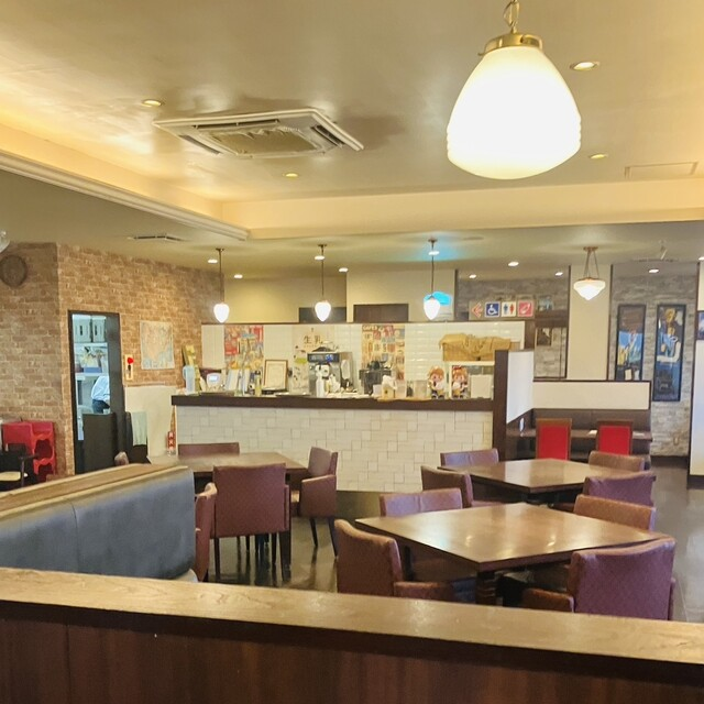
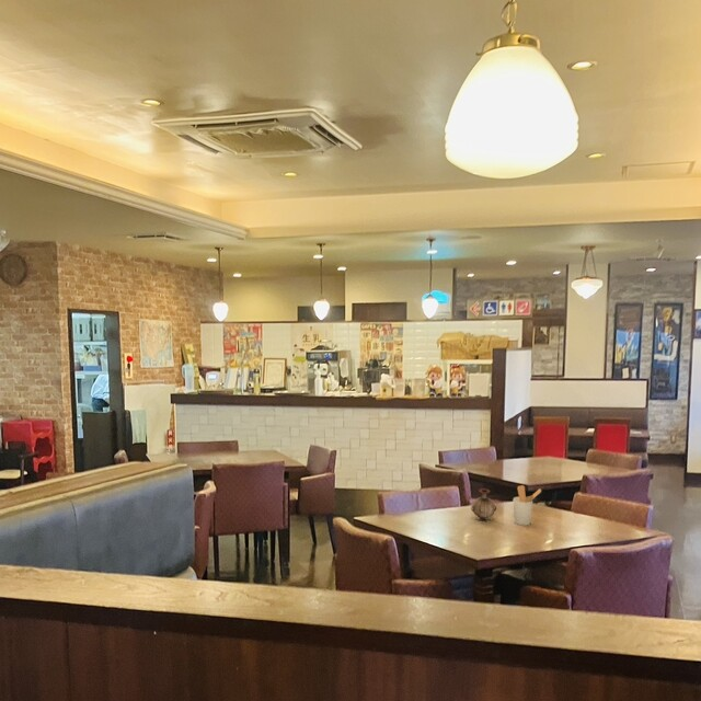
+ utensil holder [513,484,542,526]
+ vase [470,487,497,520]
